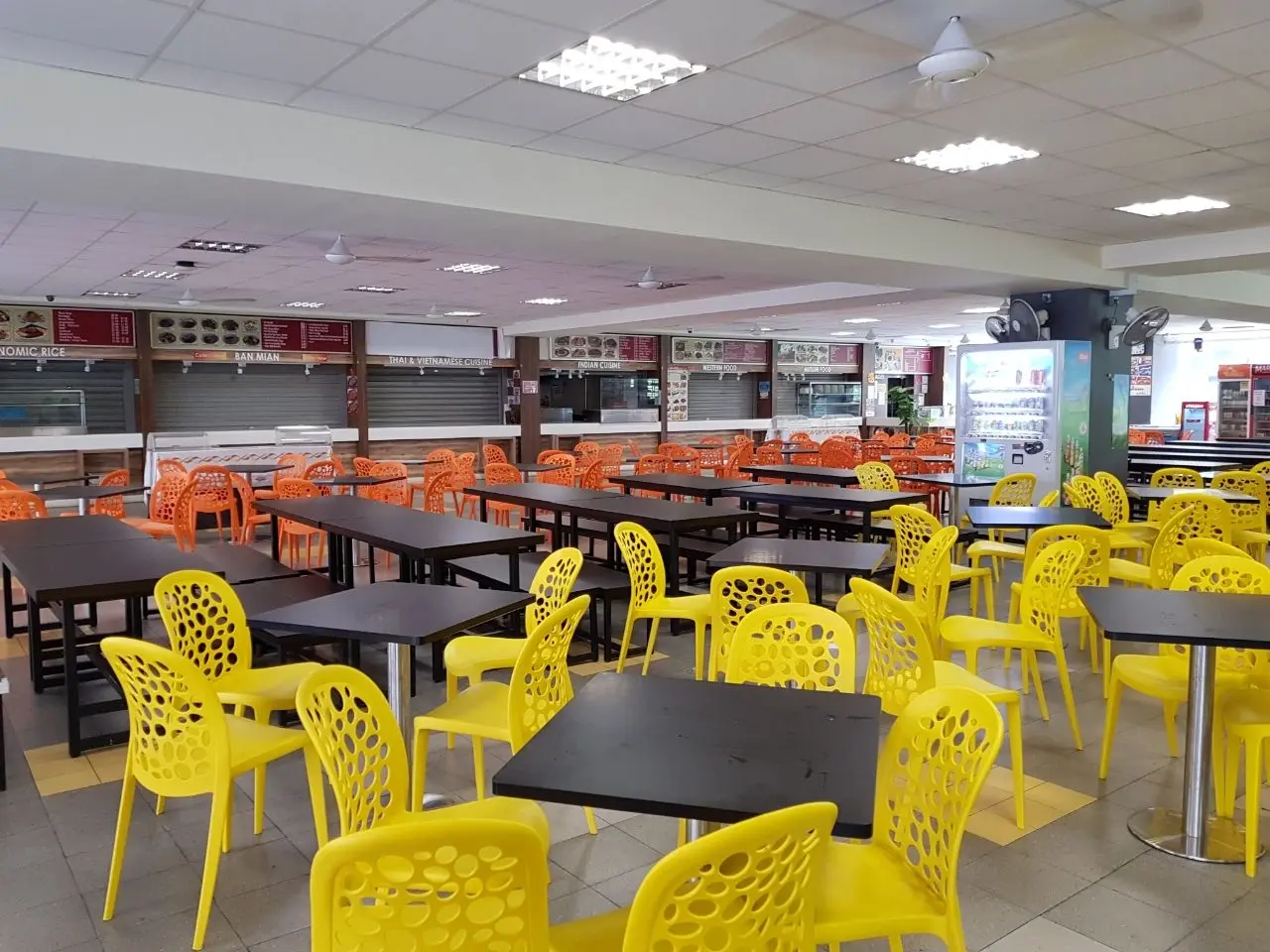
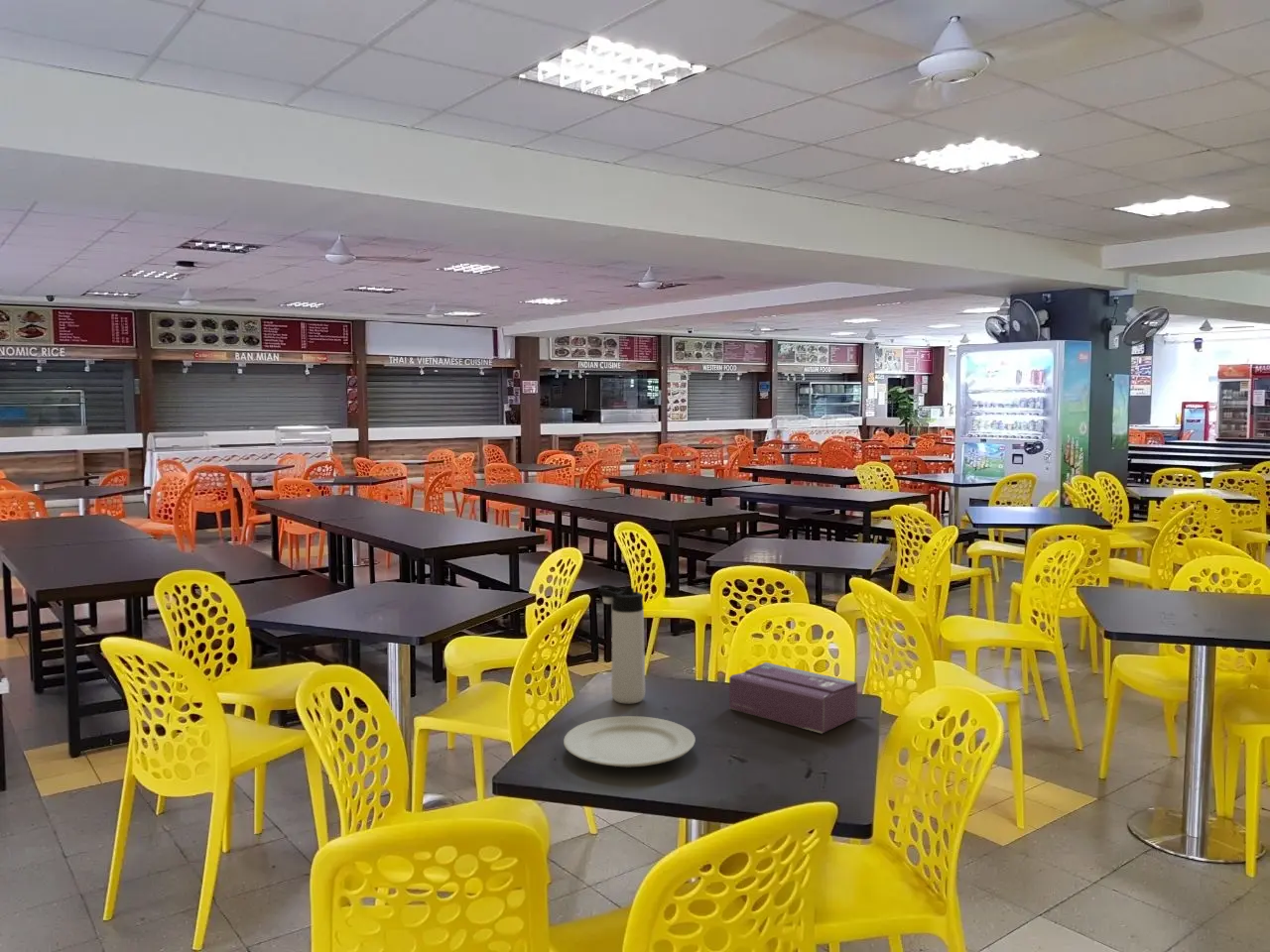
+ thermos bottle [597,584,646,704]
+ tissue box [728,661,858,735]
+ chinaware [563,715,697,769]
